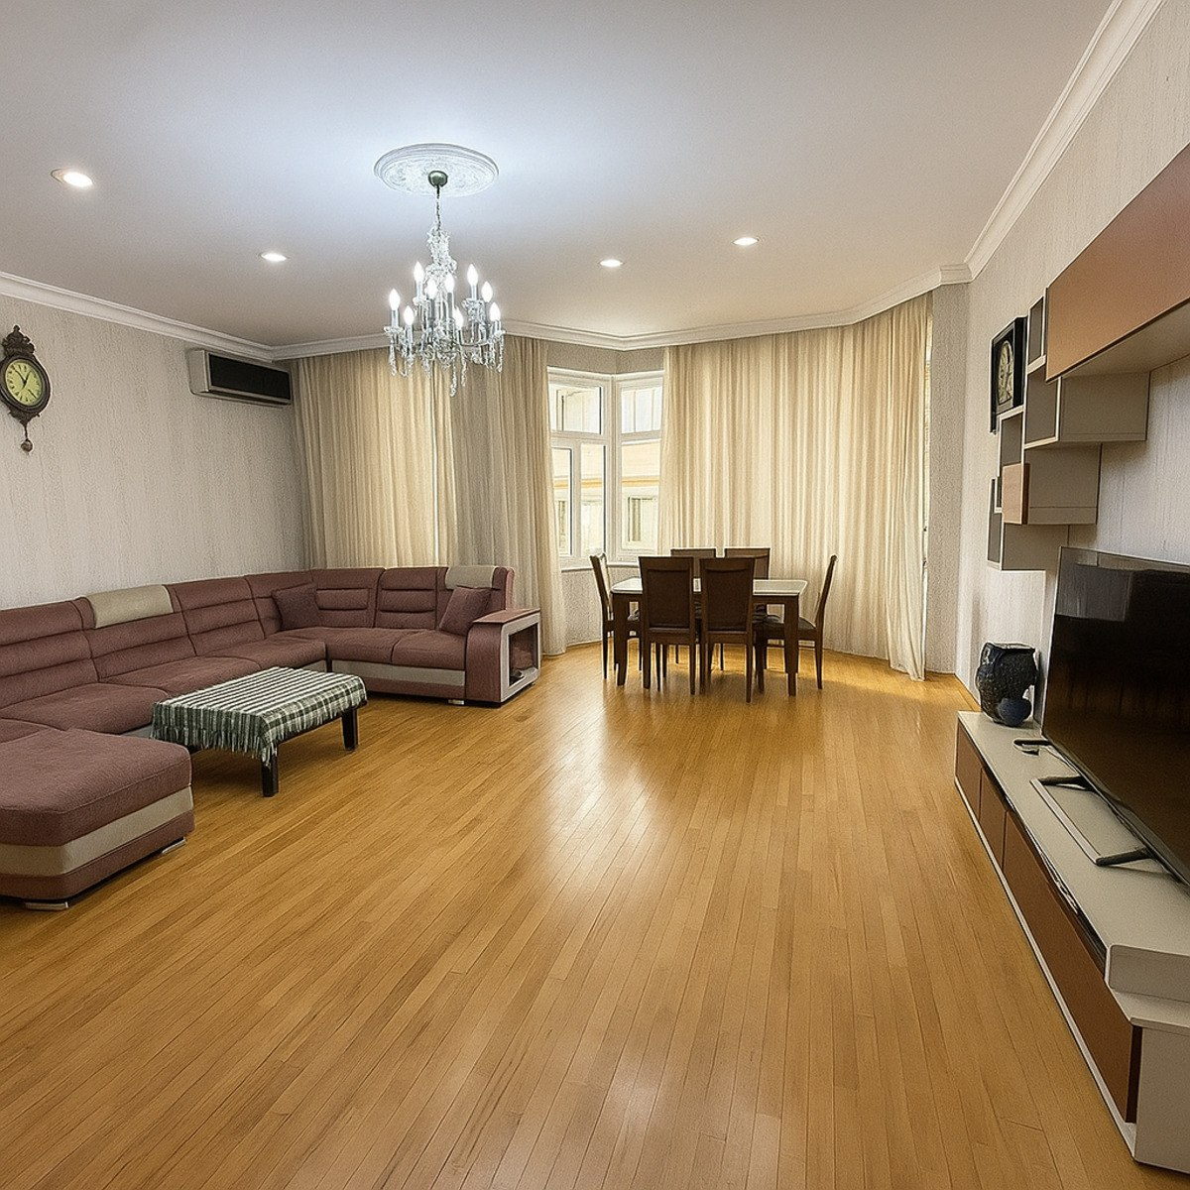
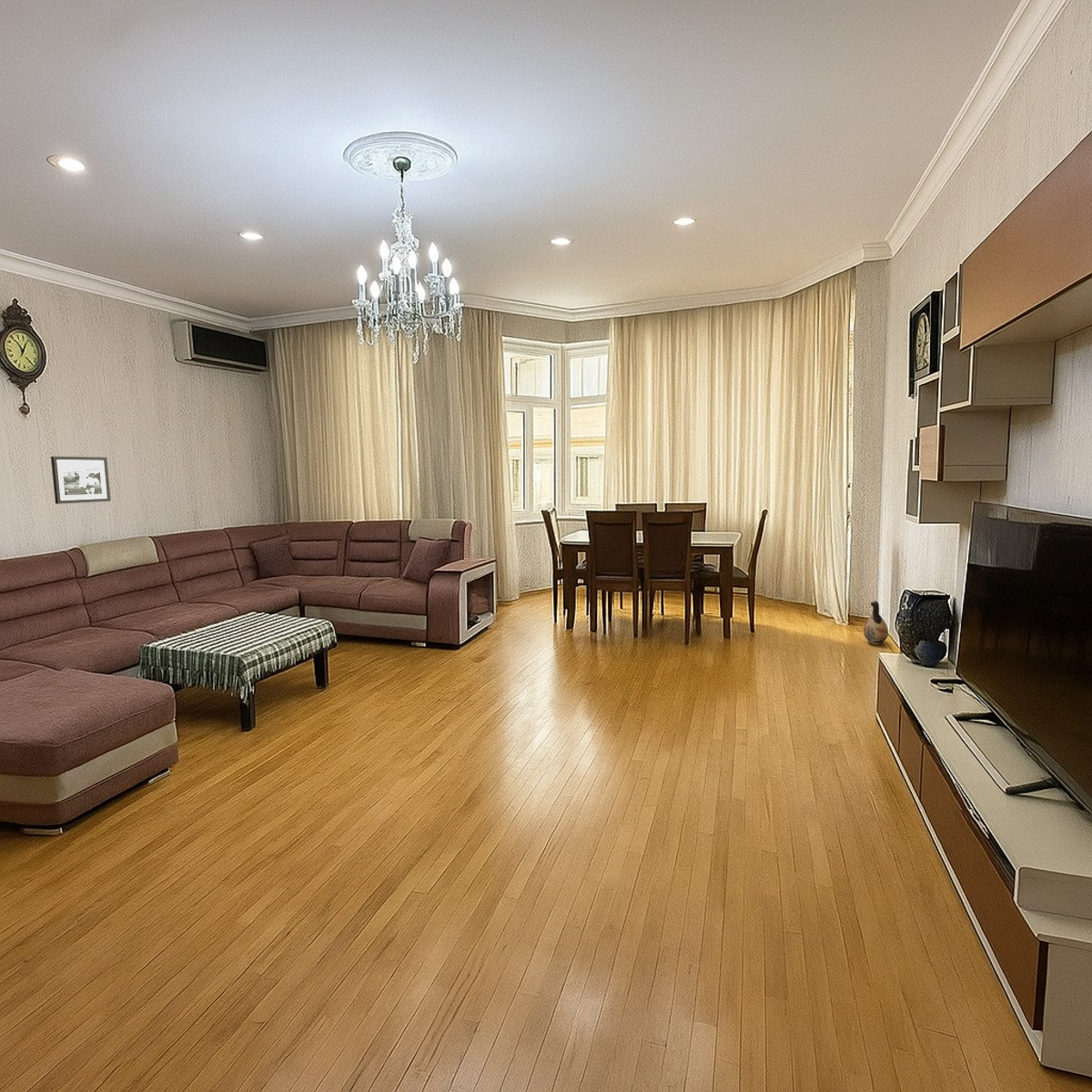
+ ceramic jug [863,601,889,645]
+ picture frame [50,456,112,505]
